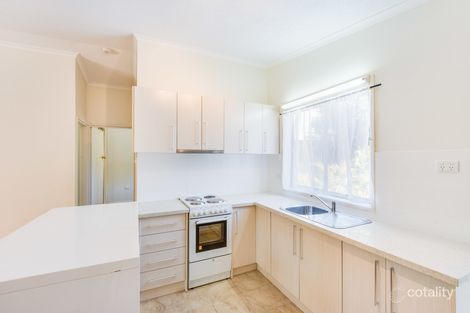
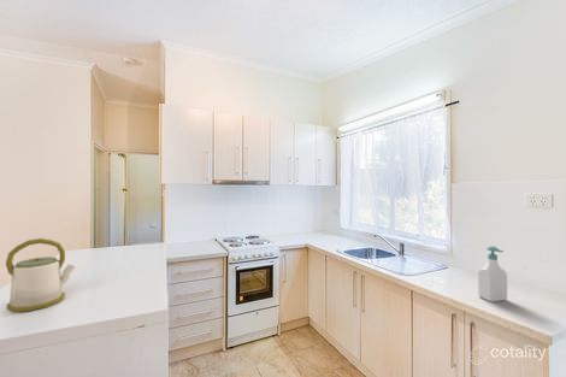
+ kettle [5,237,76,313]
+ soap bottle [477,246,508,302]
